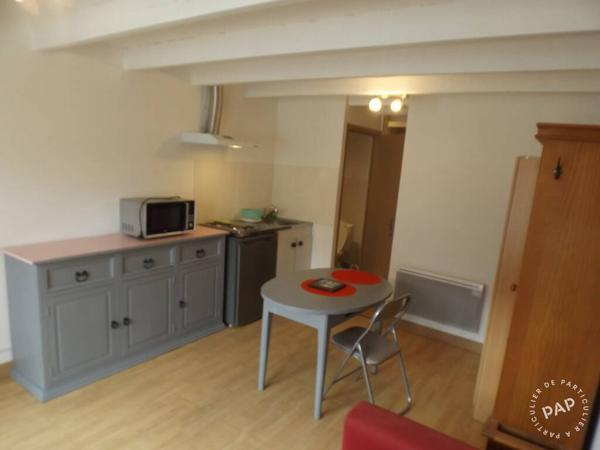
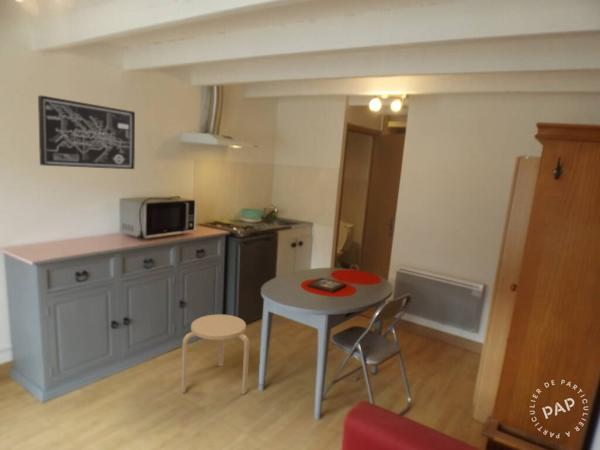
+ wall art [37,94,136,170]
+ stool [180,313,250,395]
